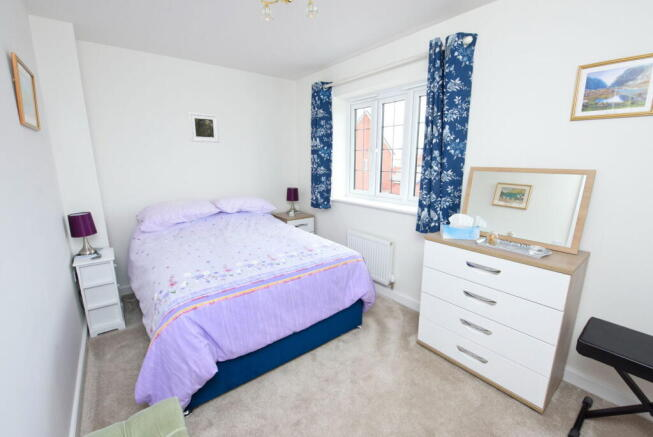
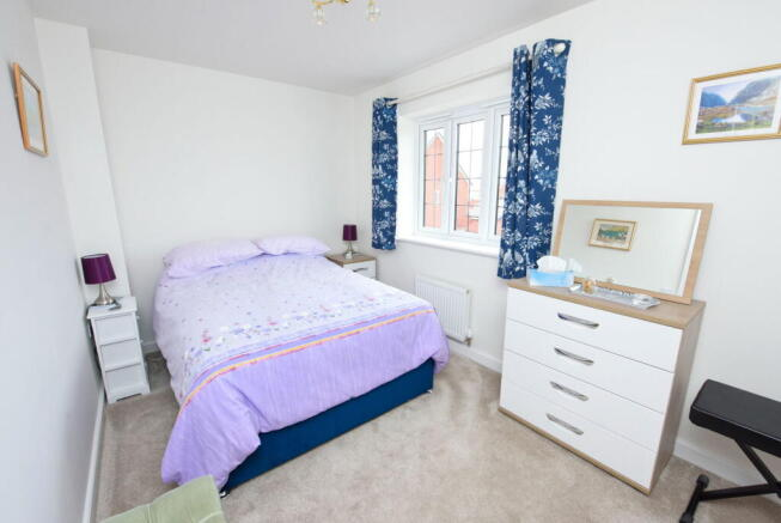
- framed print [187,111,220,144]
